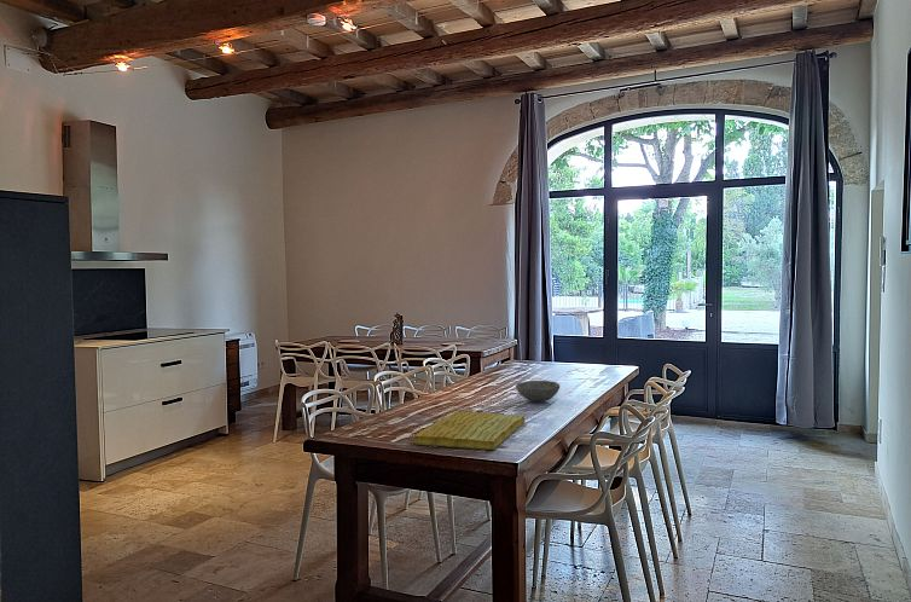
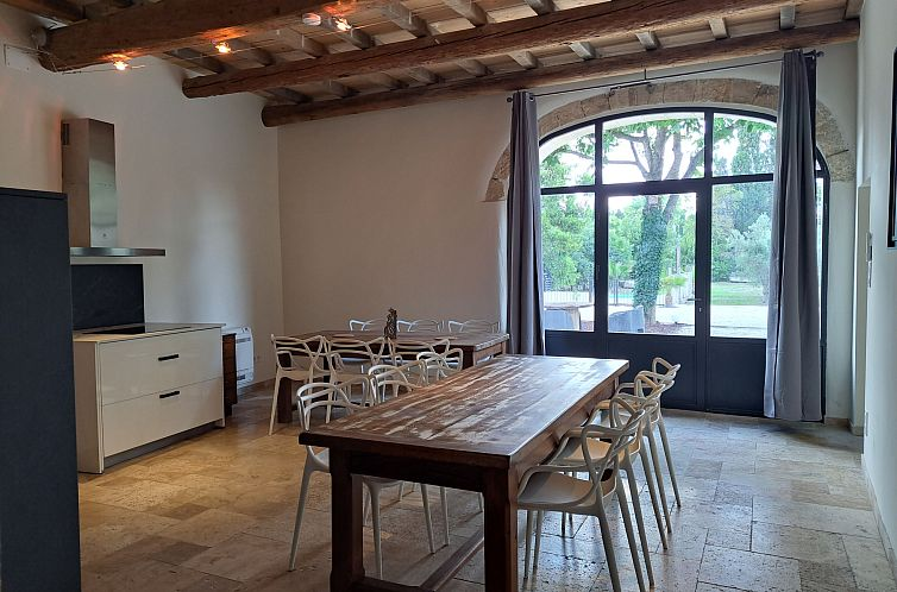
- cutting board [413,410,526,451]
- bowl [515,380,561,403]
